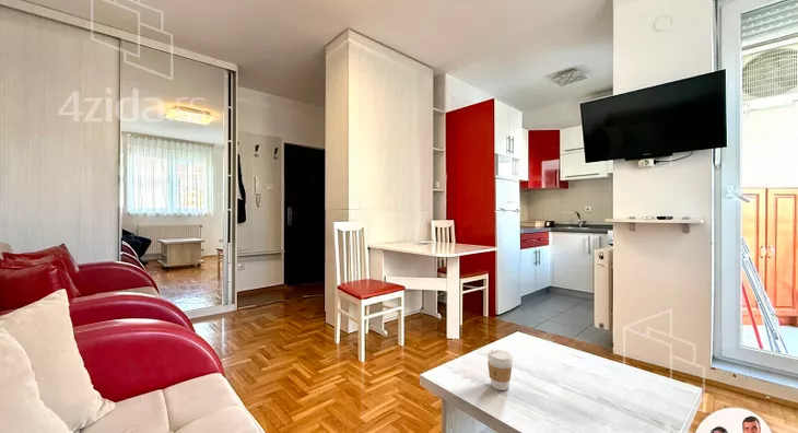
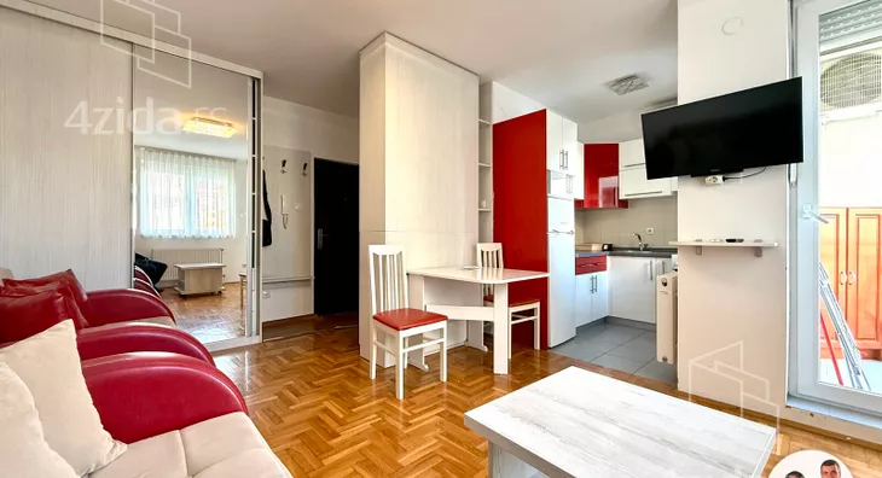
- coffee cup [486,349,514,391]
